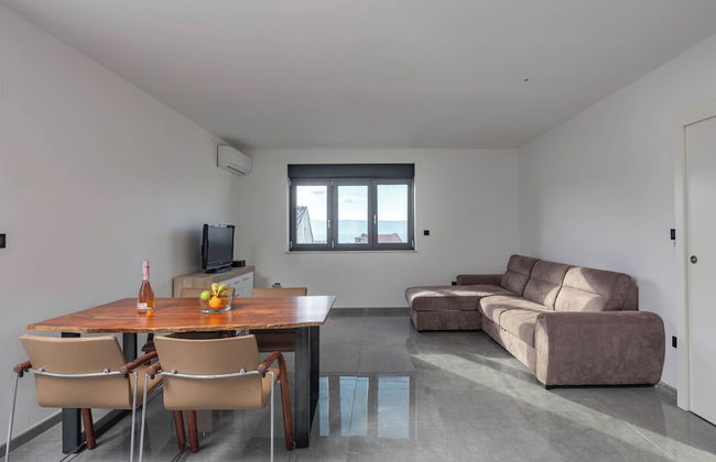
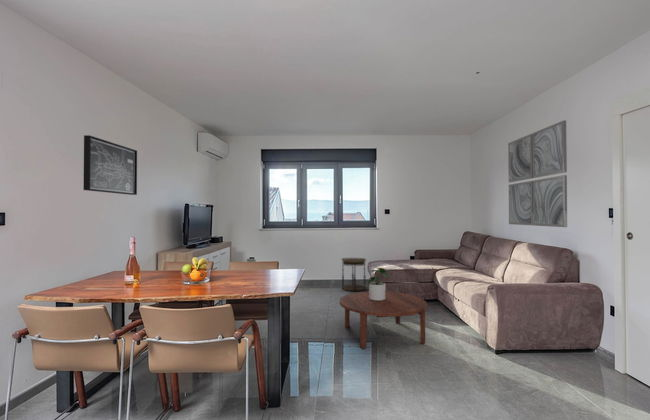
+ potted plant [364,266,395,301]
+ coffee table [339,290,428,350]
+ side table [341,256,367,292]
+ wall art [82,134,138,196]
+ wall art [507,119,568,228]
